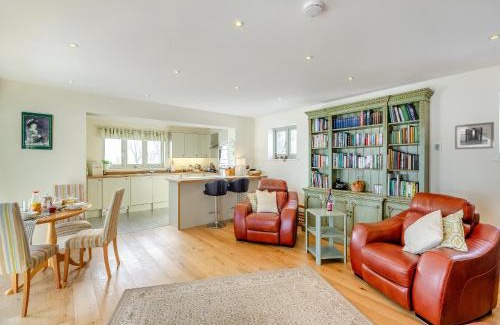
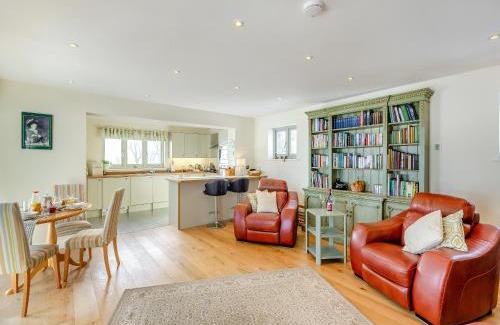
- wall art [454,121,495,150]
